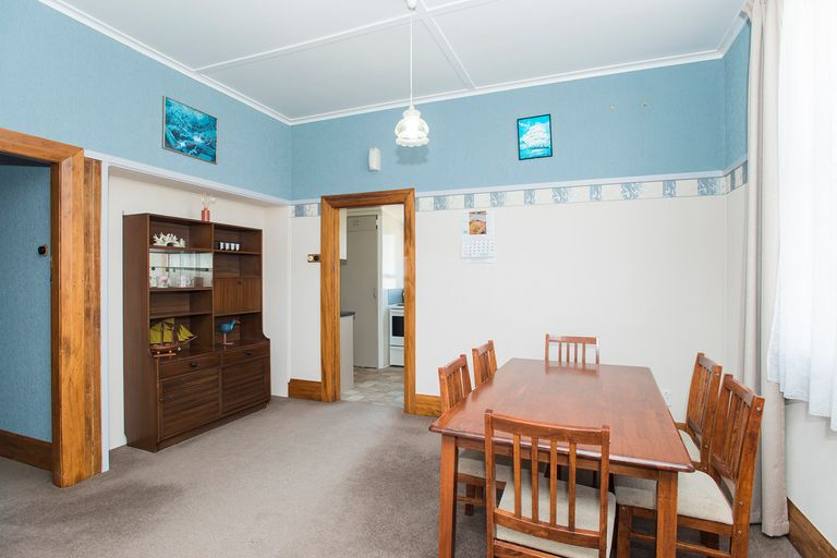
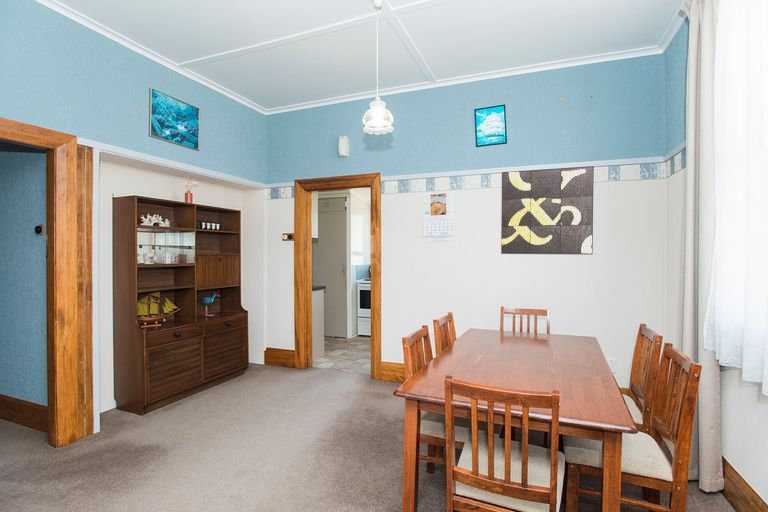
+ wall art [500,165,595,256]
